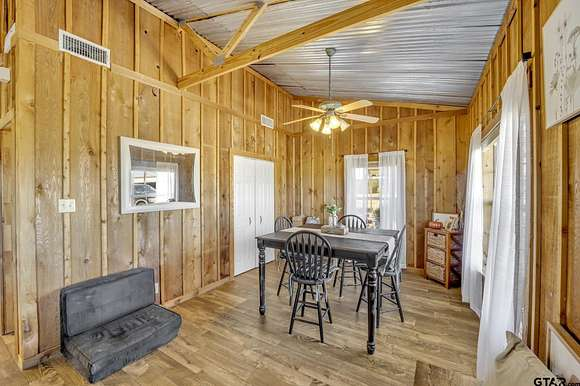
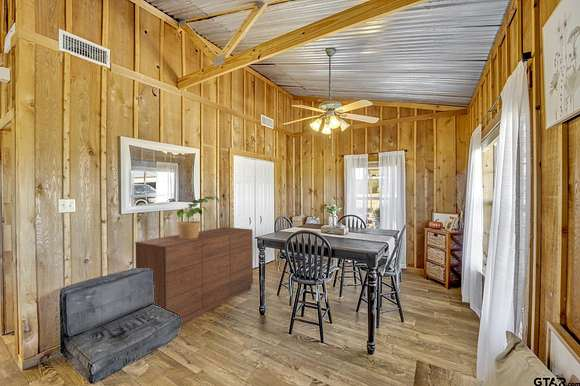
+ potted plant [176,196,220,239]
+ dresser [134,226,254,324]
